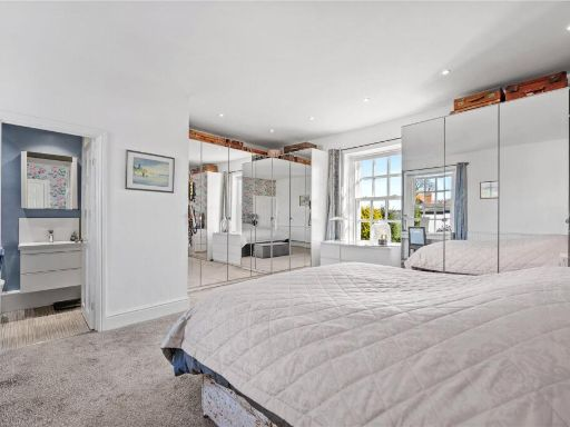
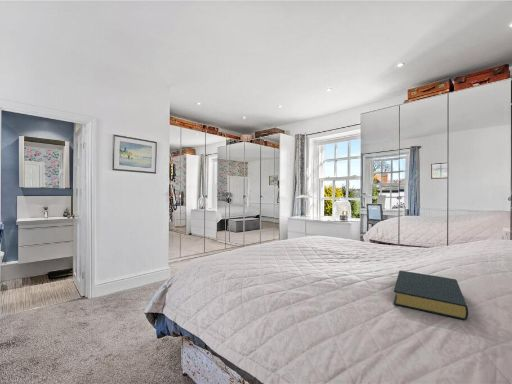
+ hardback book [392,270,469,321]
